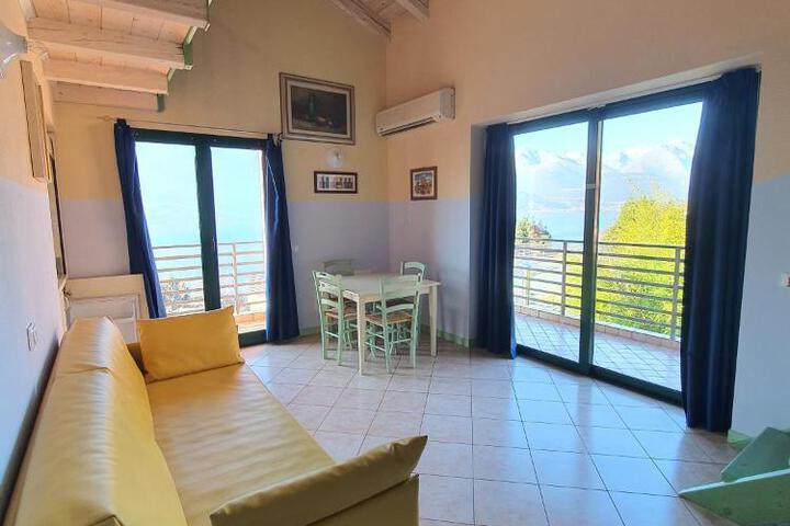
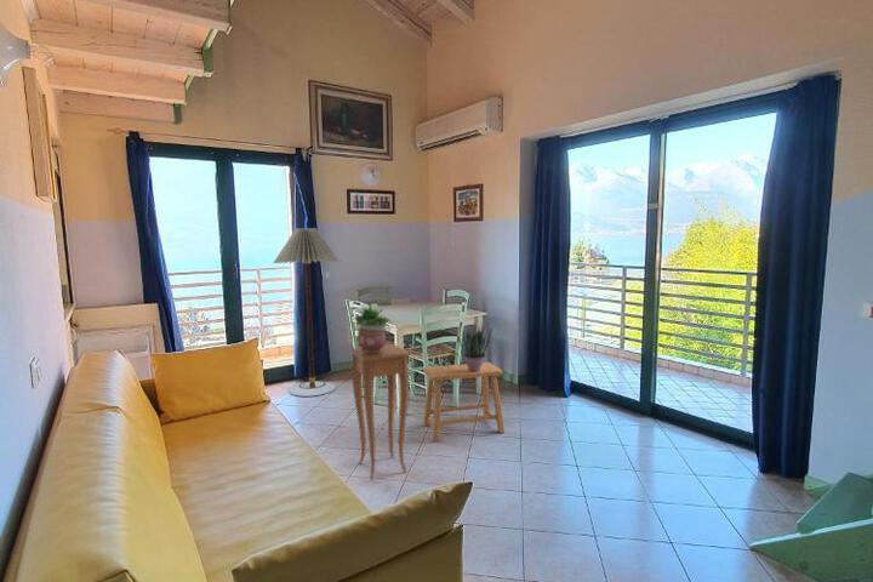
+ stool [422,361,506,443]
+ side table [349,343,412,481]
+ potted plant [354,303,393,353]
+ floor lamp [272,227,342,398]
+ potted plant [457,321,493,372]
